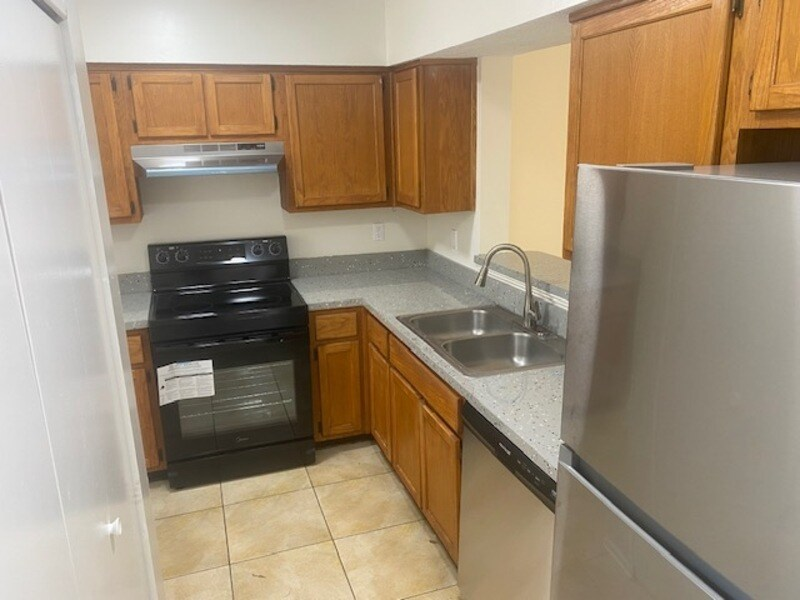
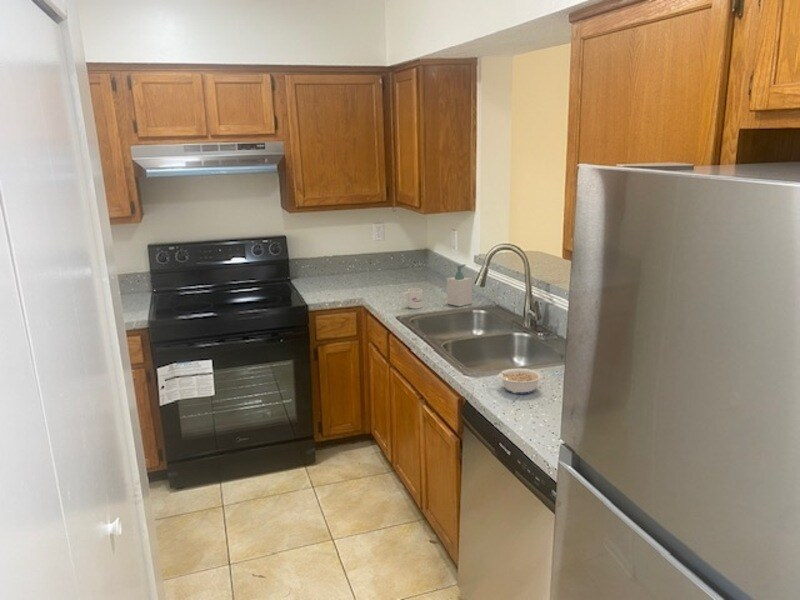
+ legume [491,367,543,395]
+ mug [401,288,424,310]
+ soap bottle [446,263,473,308]
